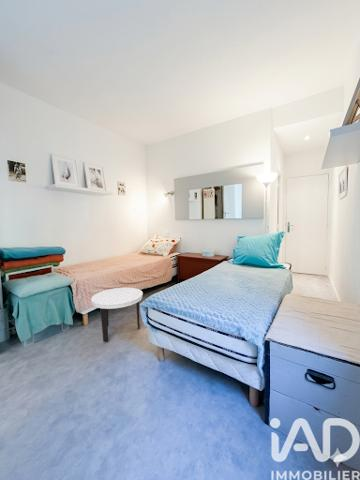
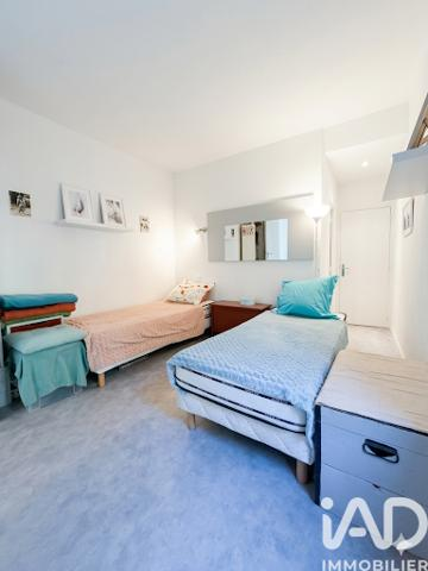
- side table [90,287,144,344]
